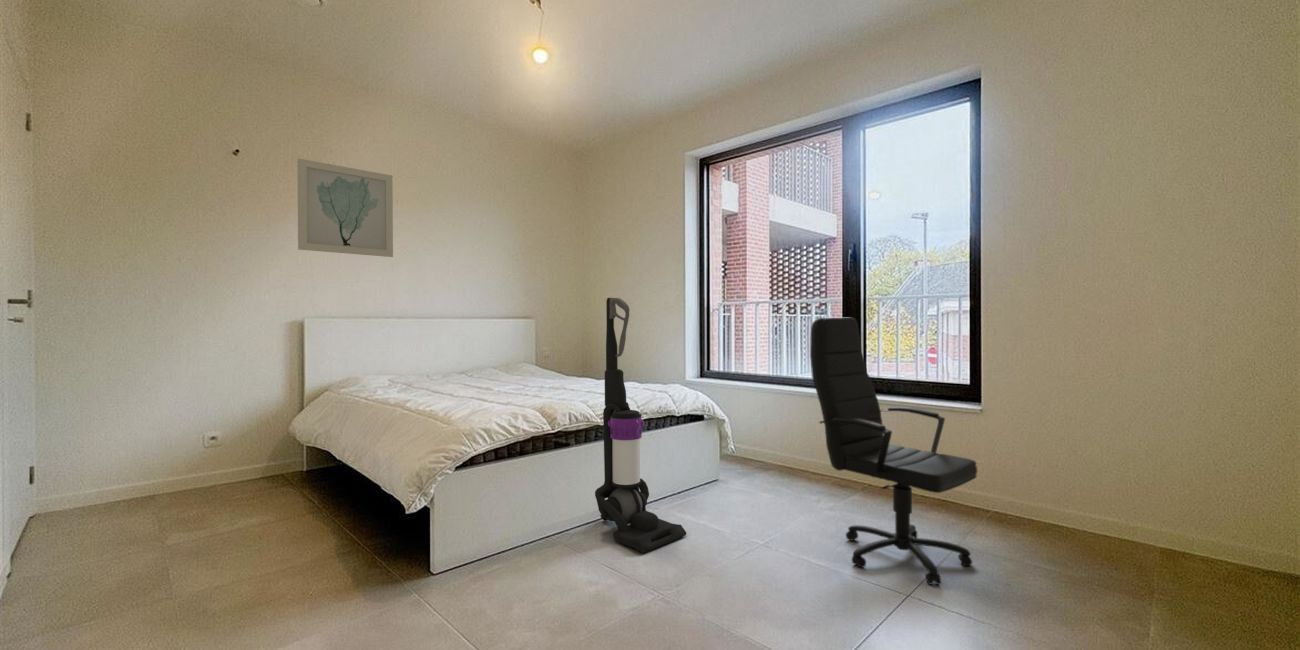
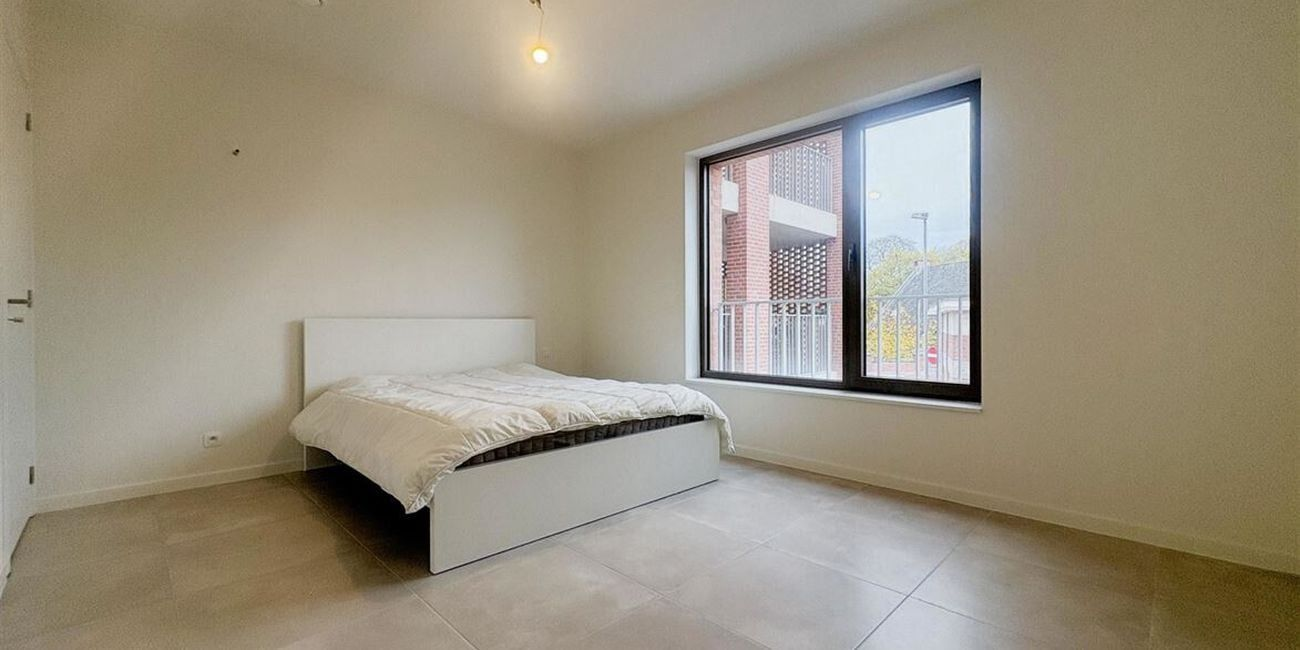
- office chair [809,317,978,586]
- wall art [296,157,394,258]
- vacuum cleaner [594,297,687,554]
